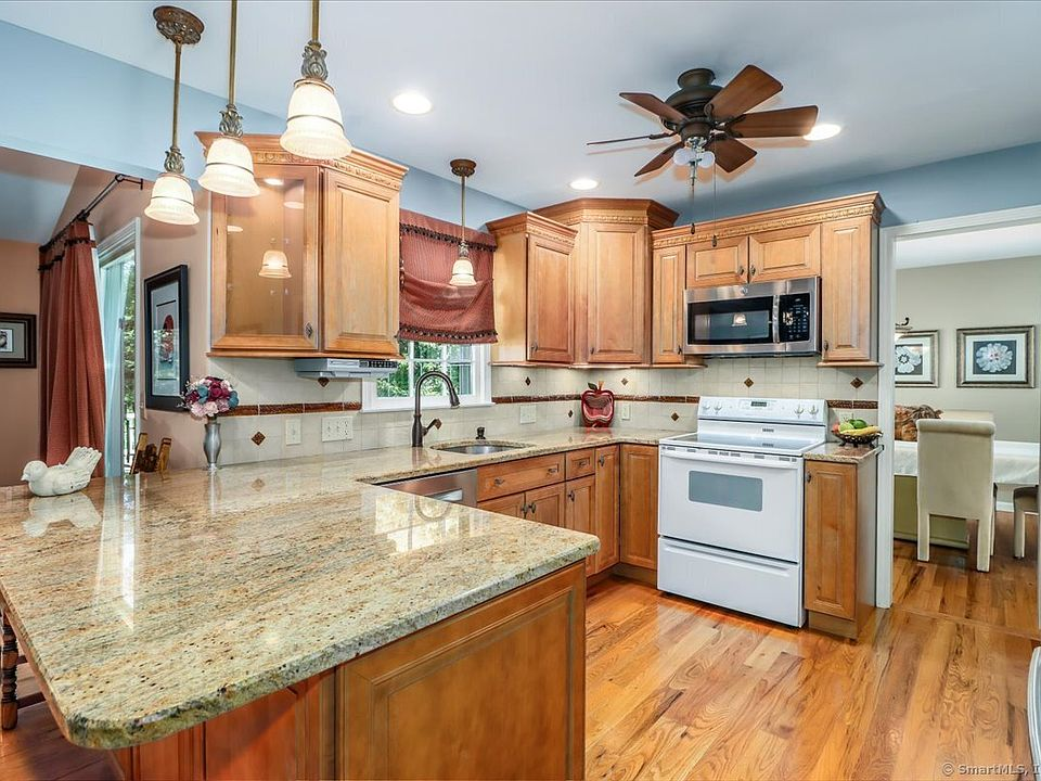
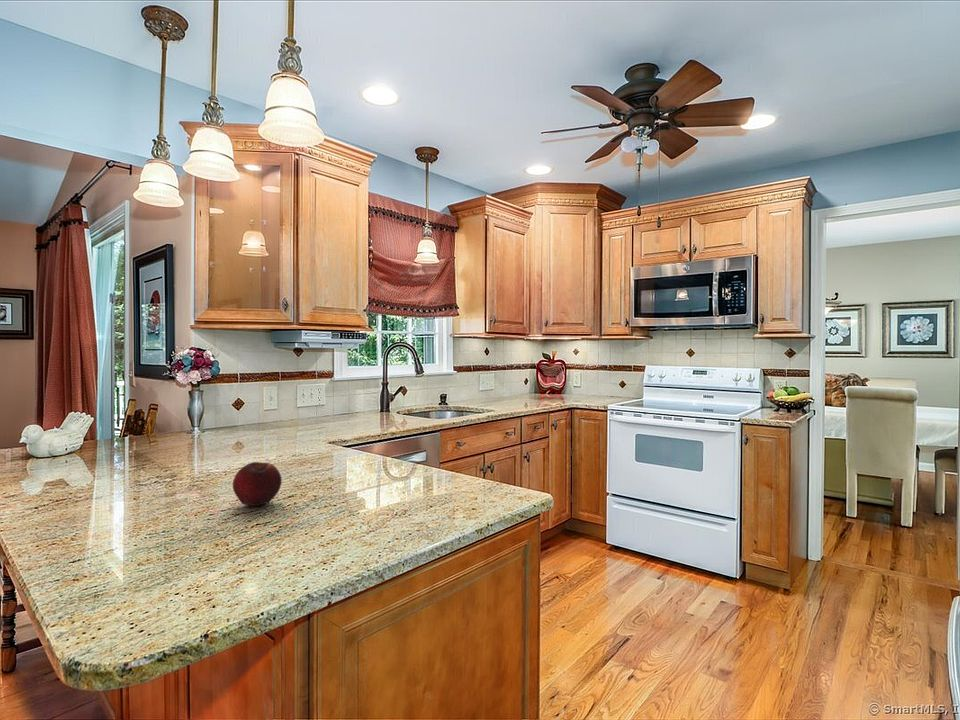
+ fruit [232,461,283,507]
